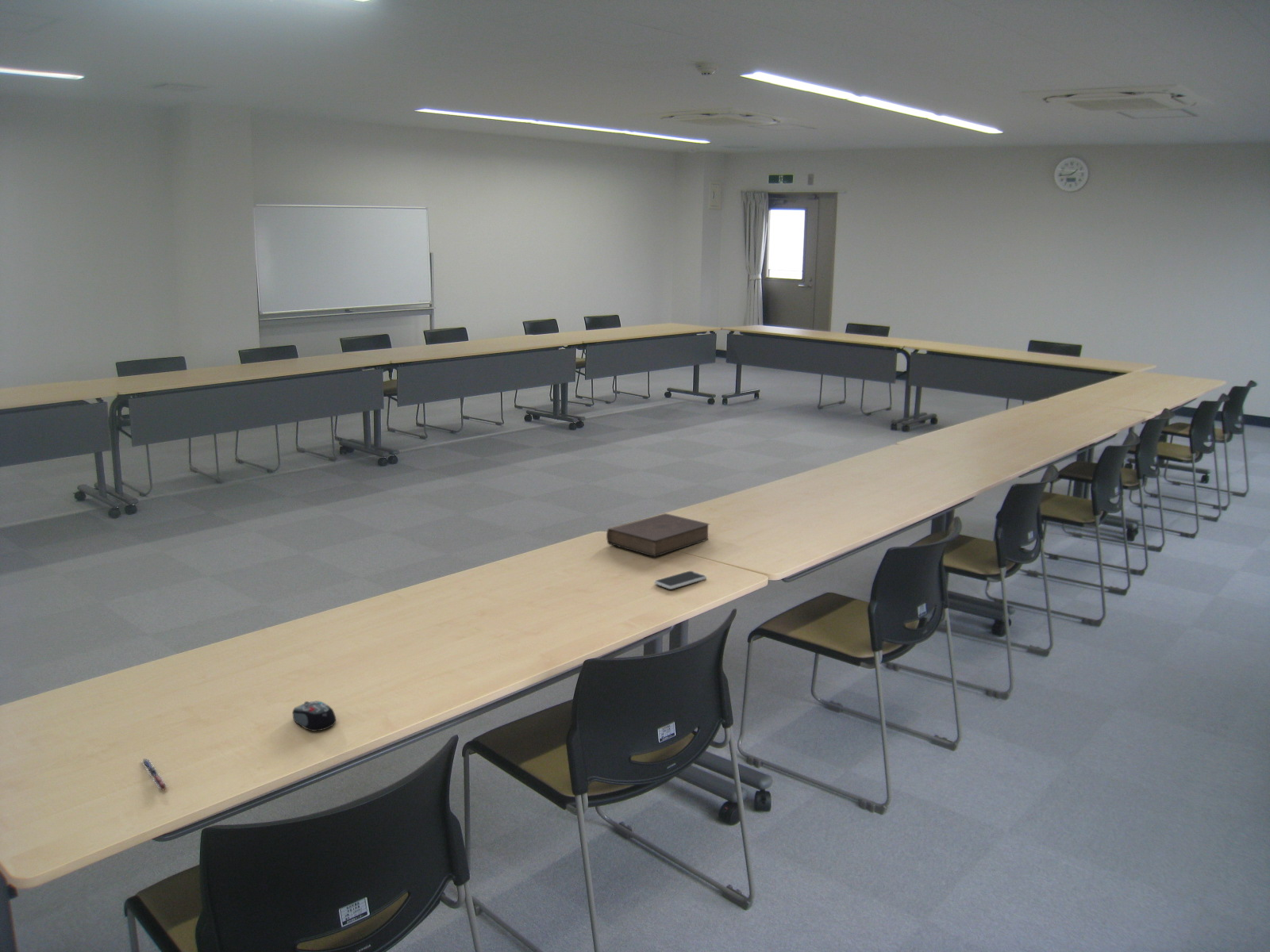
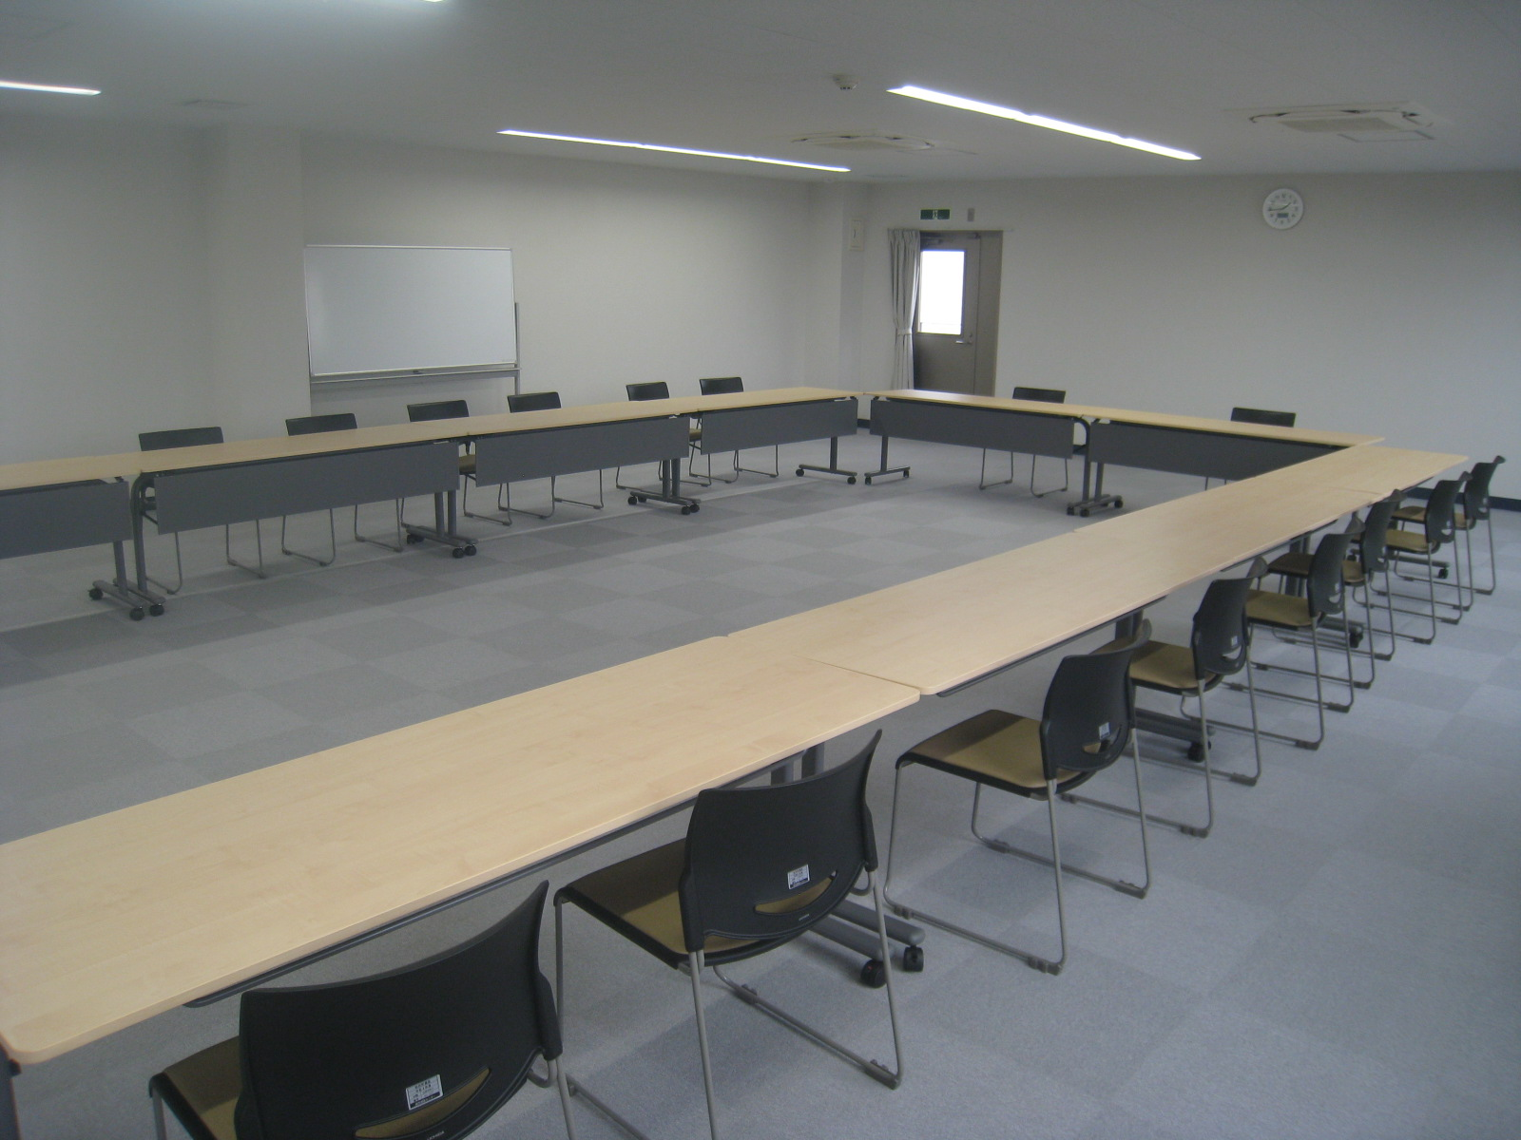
- computer mouse [292,700,337,732]
- smartphone [653,570,707,590]
- book [606,512,711,558]
- pen [140,758,168,791]
